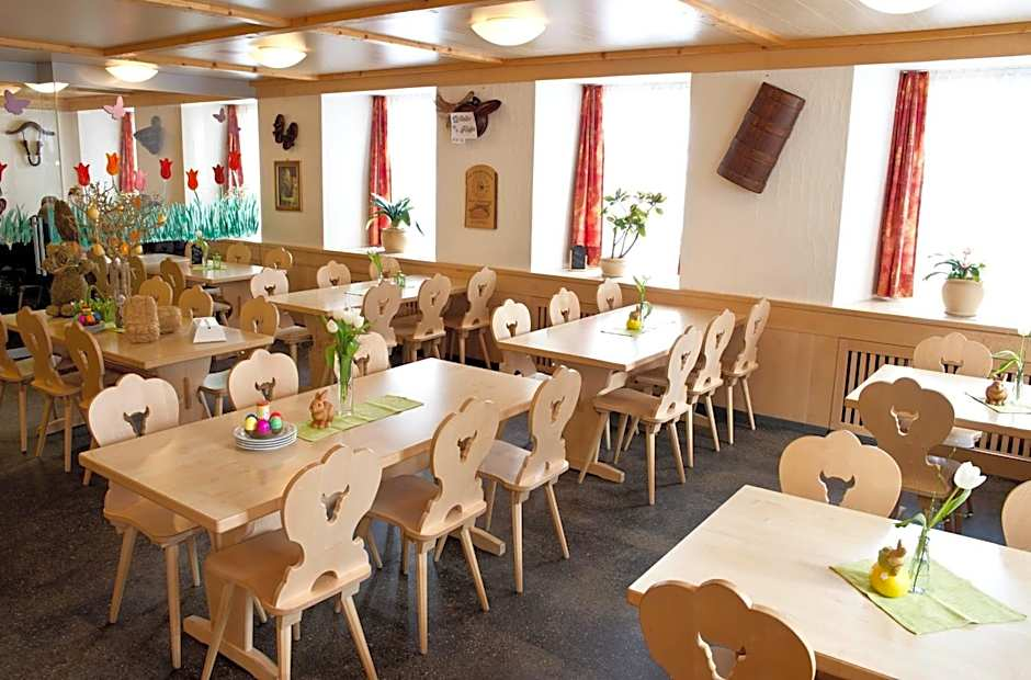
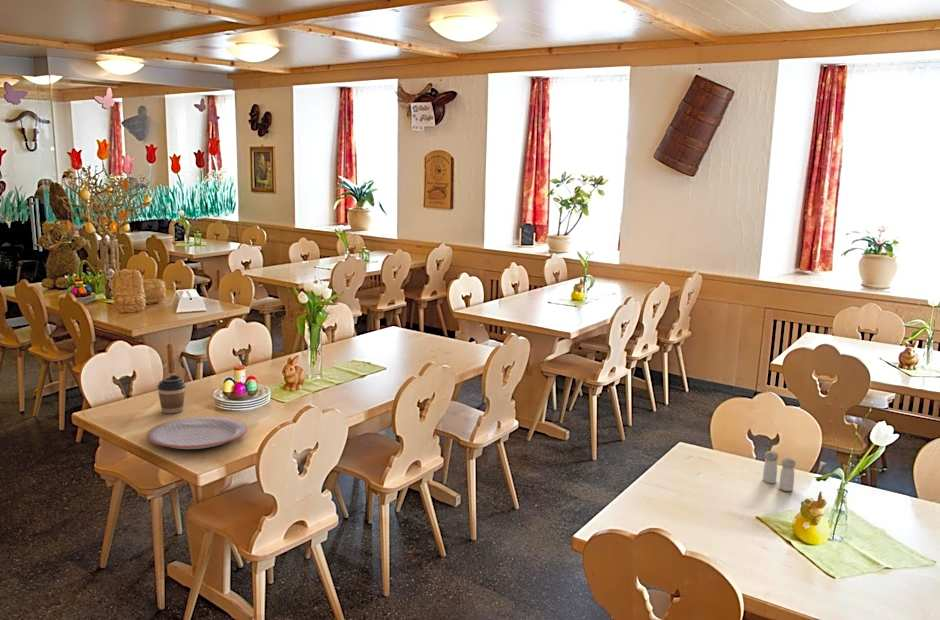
+ coffee cup [156,374,187,414]
+ salt and pepper shaker [762,450,797,492]
+ plate [146,415,249,450]
